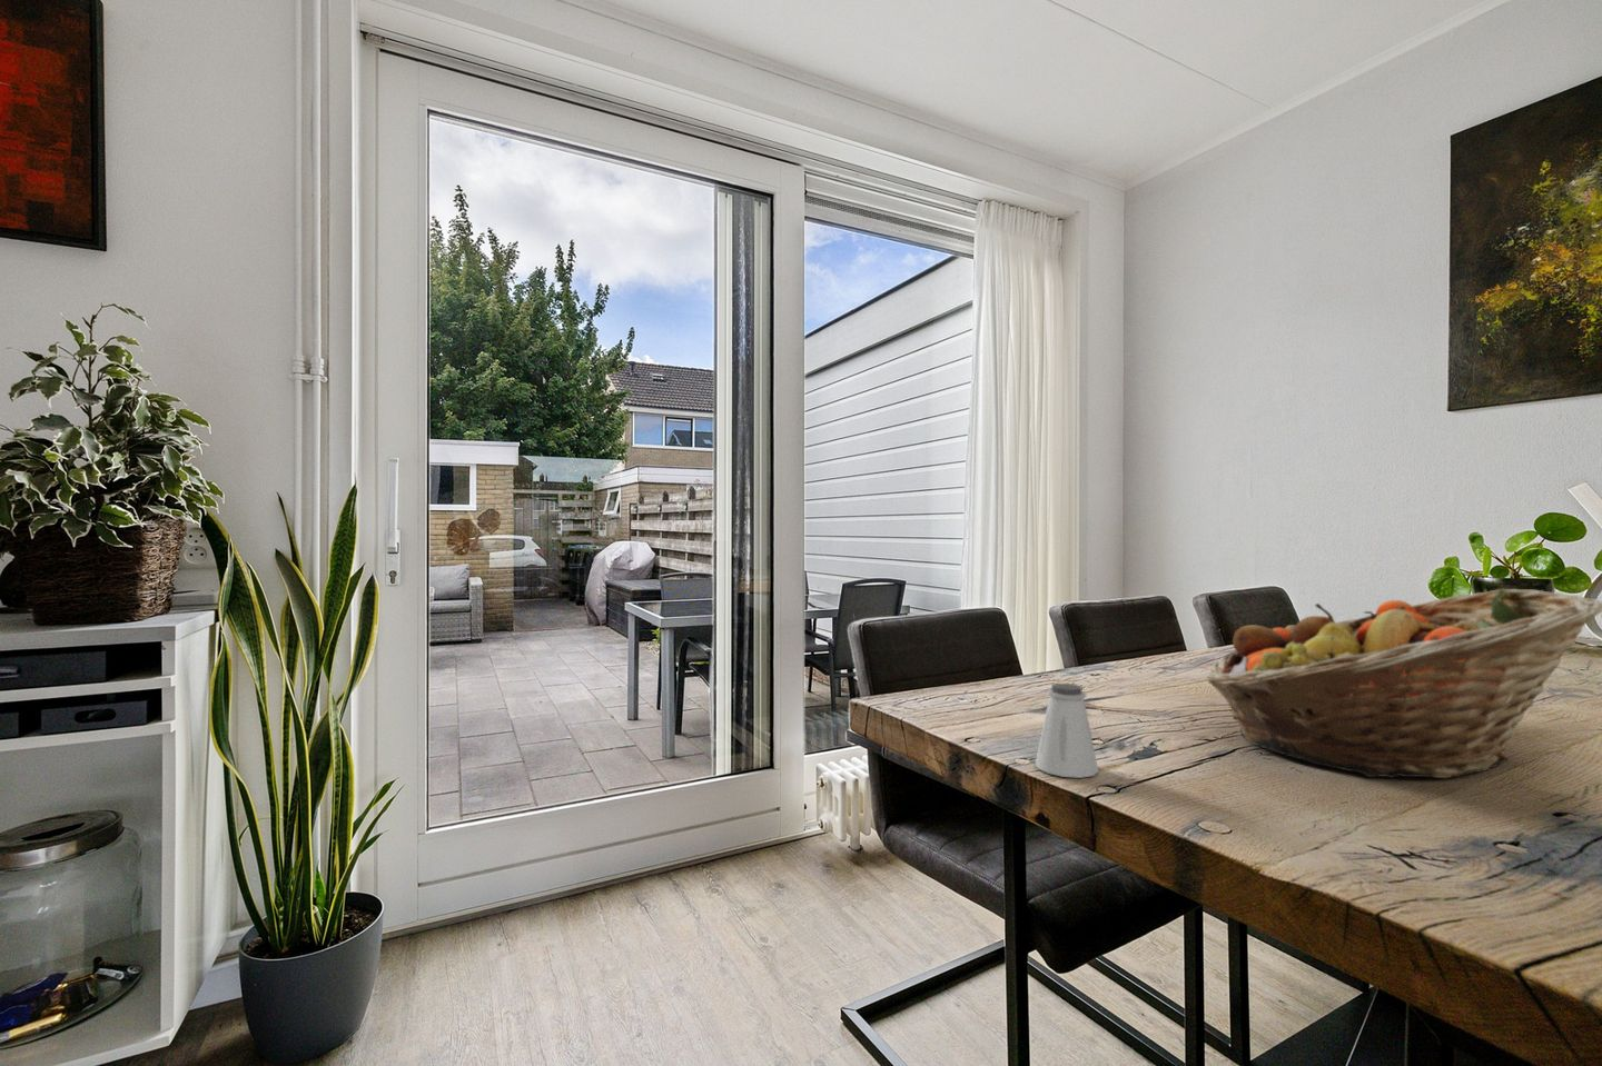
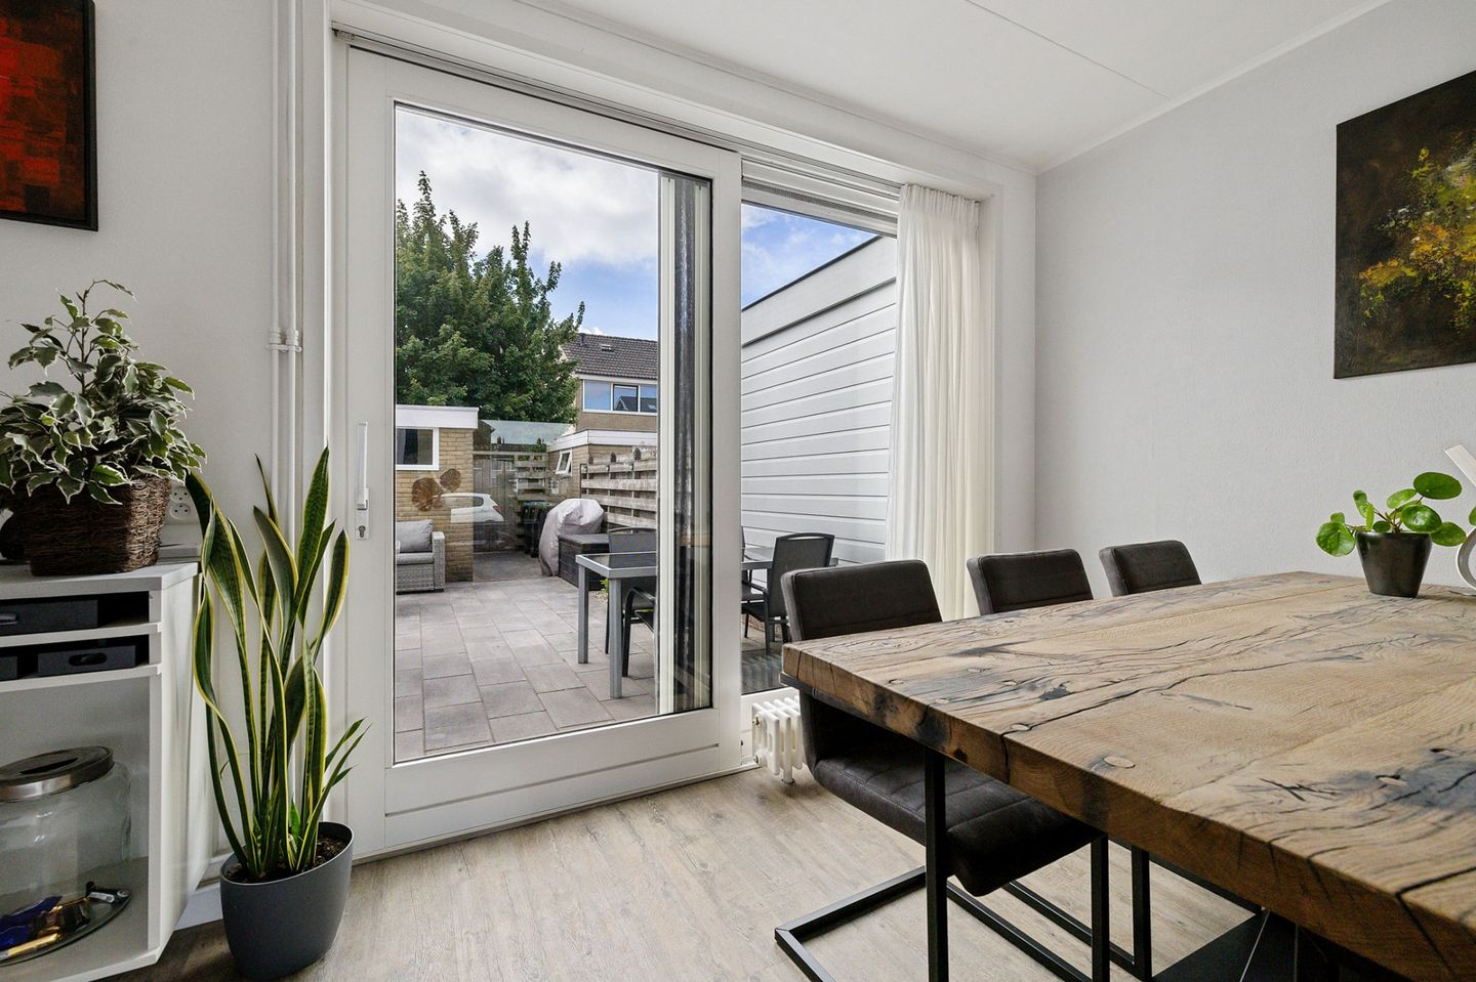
- fruit basket [1206,587,1602,779]
- saltshaker [1034,683,1100,779]
